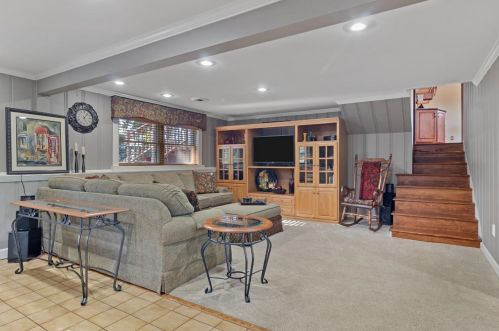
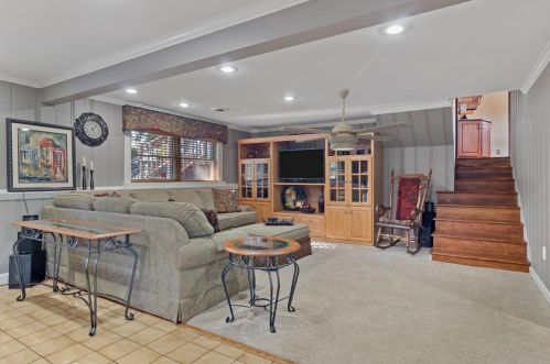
+ ceiling fan [280,88,412,152]
